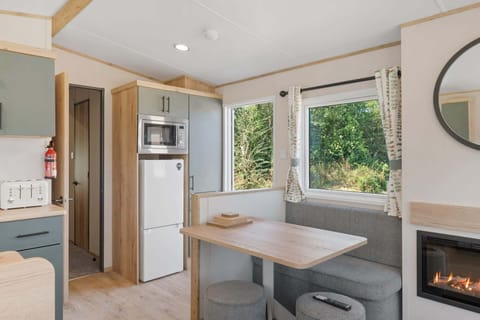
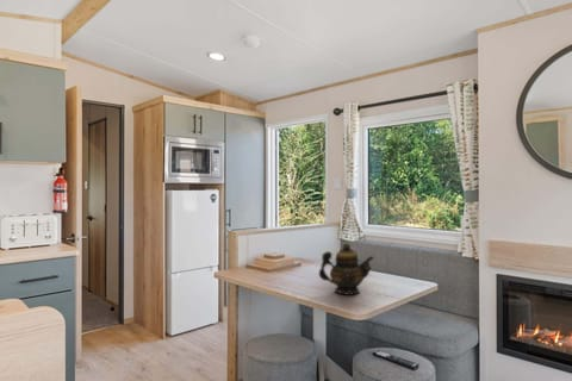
+ teapot [318,242,375,296]
